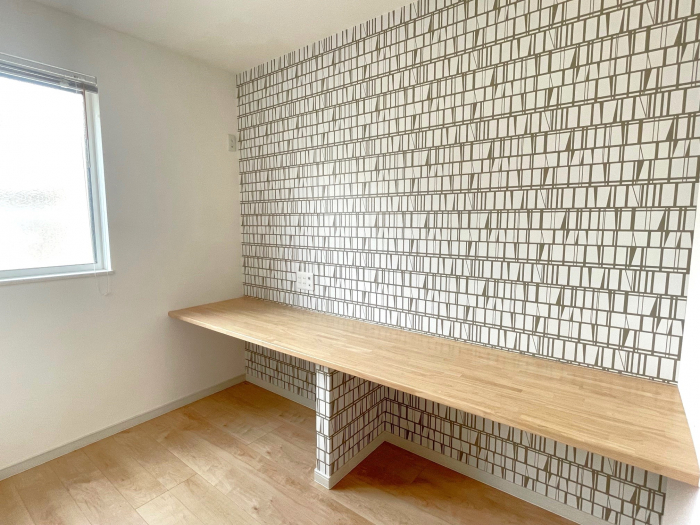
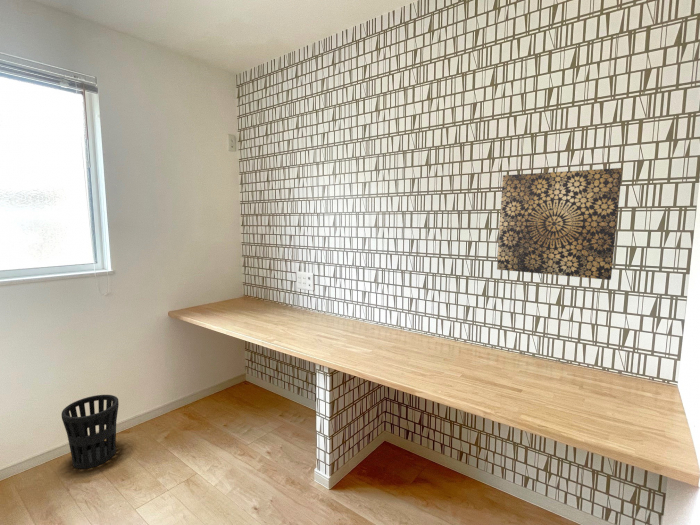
+ wastebasket [61,394,120,470]
+ wall art [496,167,623,281]
